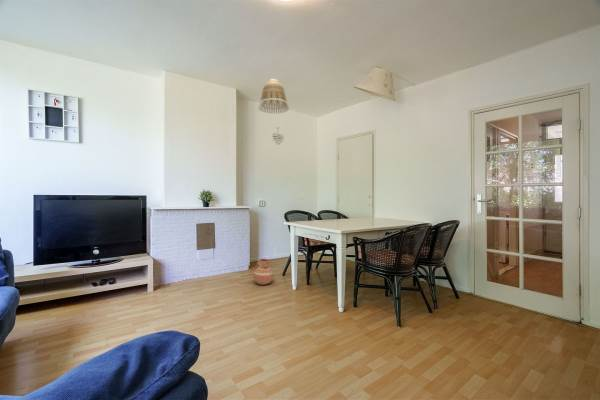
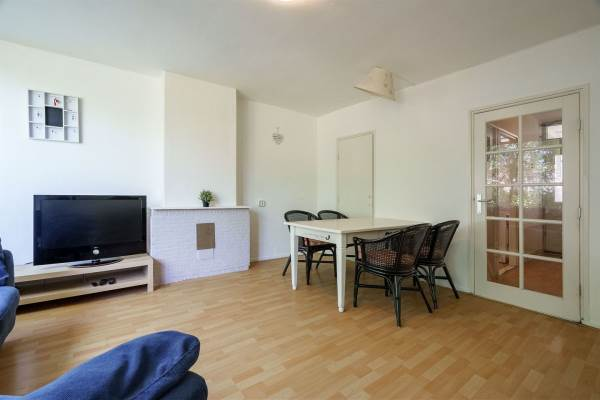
- vase [252,258,275,286]
- lamp shade [257,78,290,115]
